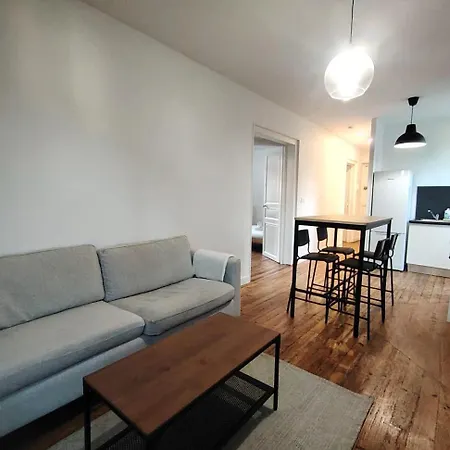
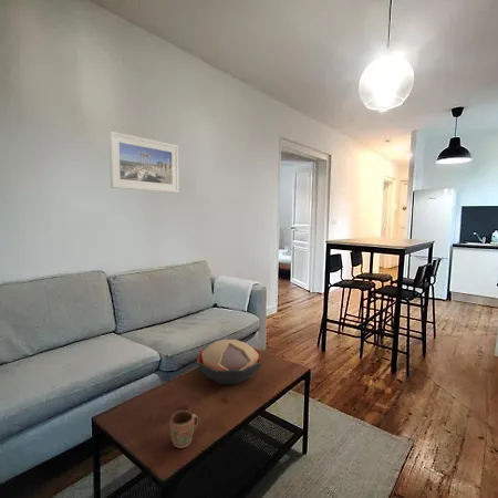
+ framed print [108,131,180,194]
+ decorative bowl [196,339,263,385]
+ mug [168,409,199,449]
